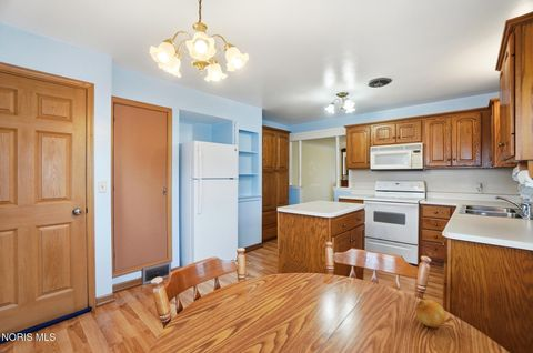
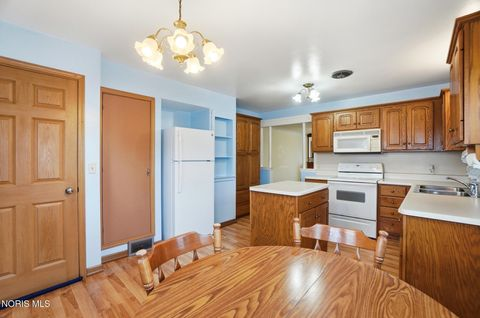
- fruit [414,299,447,329]
